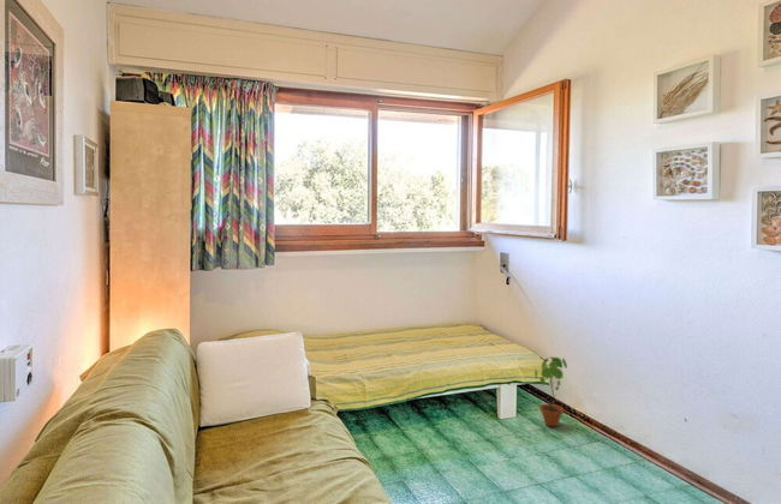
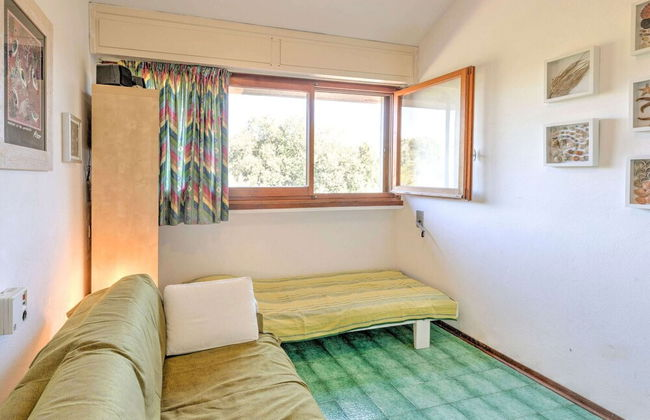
- potted plant [533,356,568,427]
